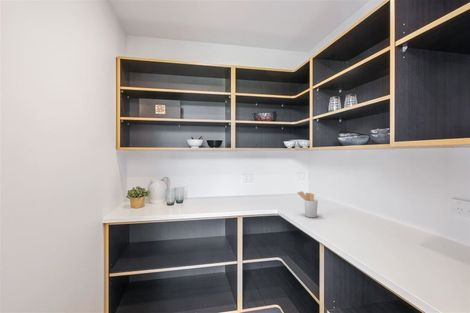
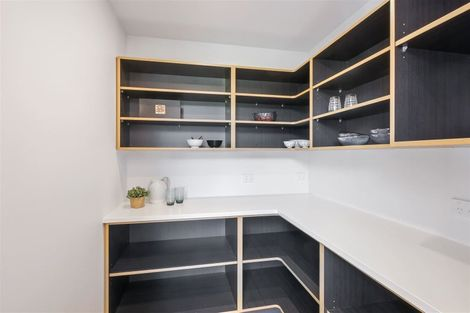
- utensil holder [296,190,319,218]
